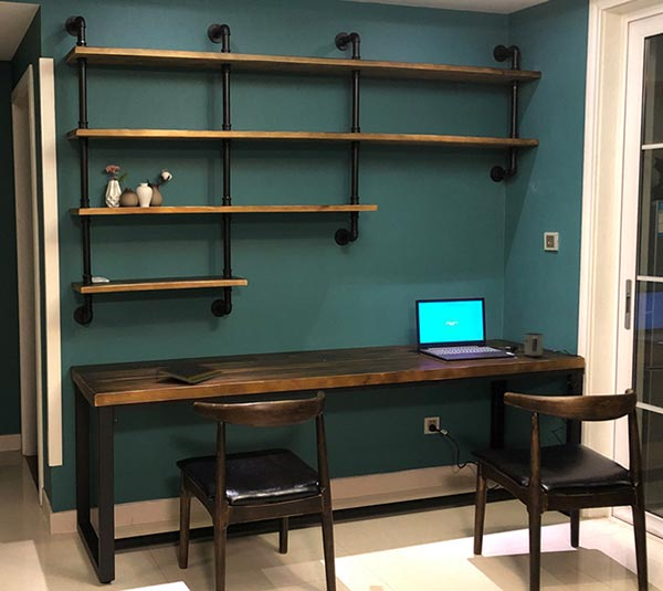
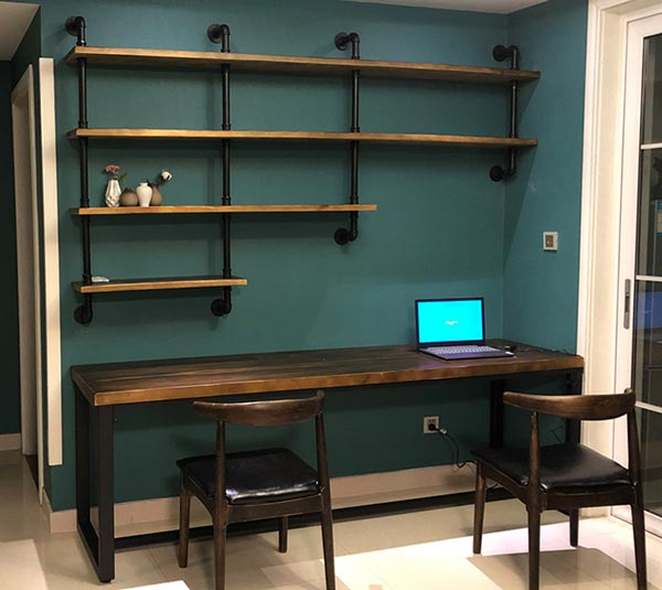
- mug [524,333,544,358]
- notepad [155,360,224,384]
